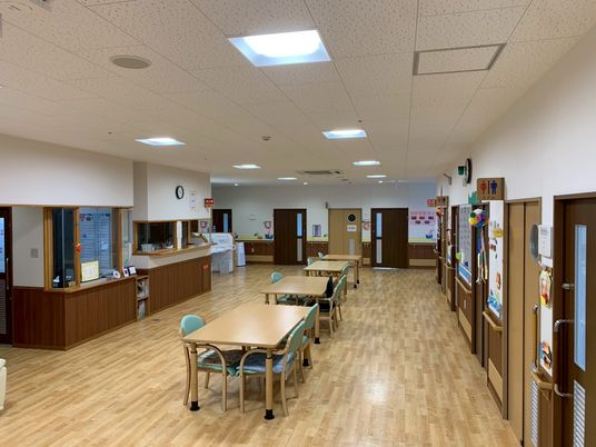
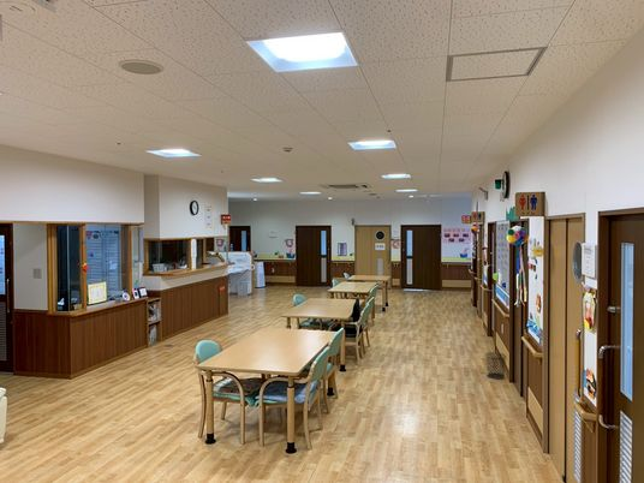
+ waste bin [484,351,508,380]
